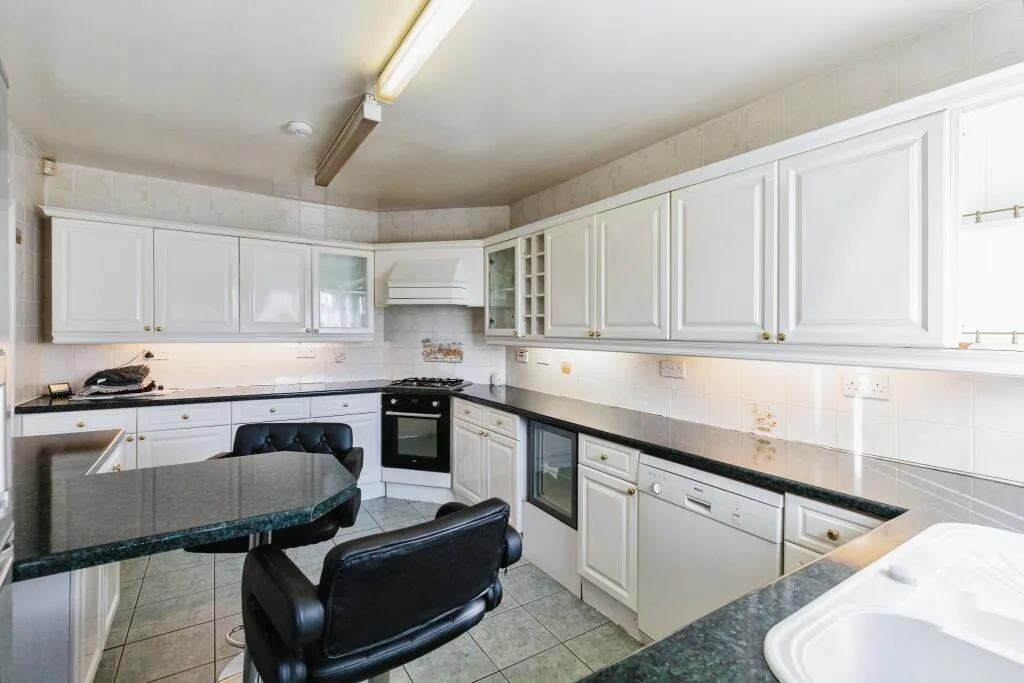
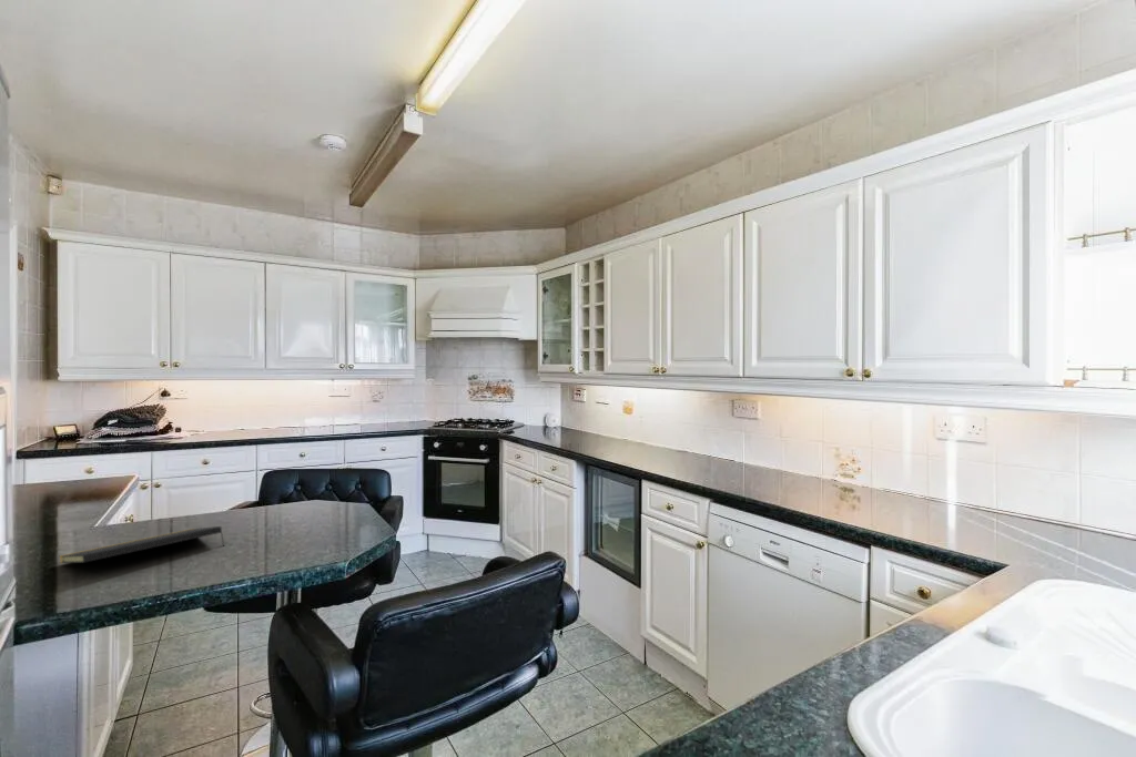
+ notepad [58,525,225,564]
